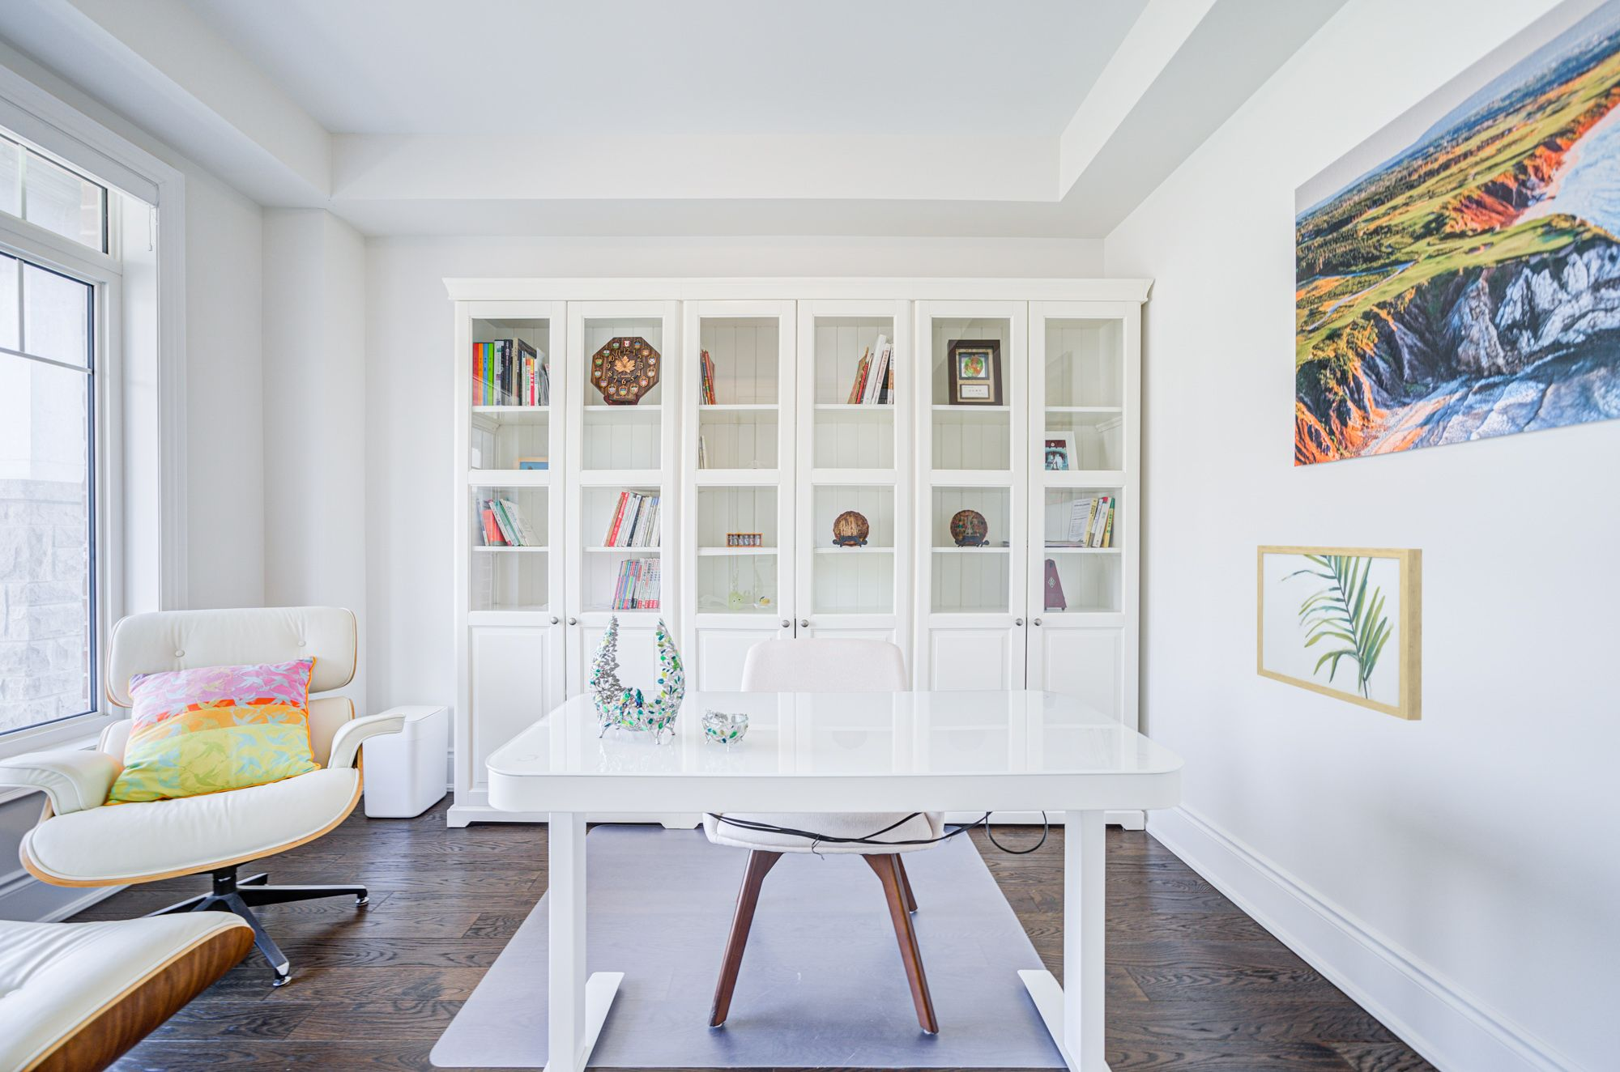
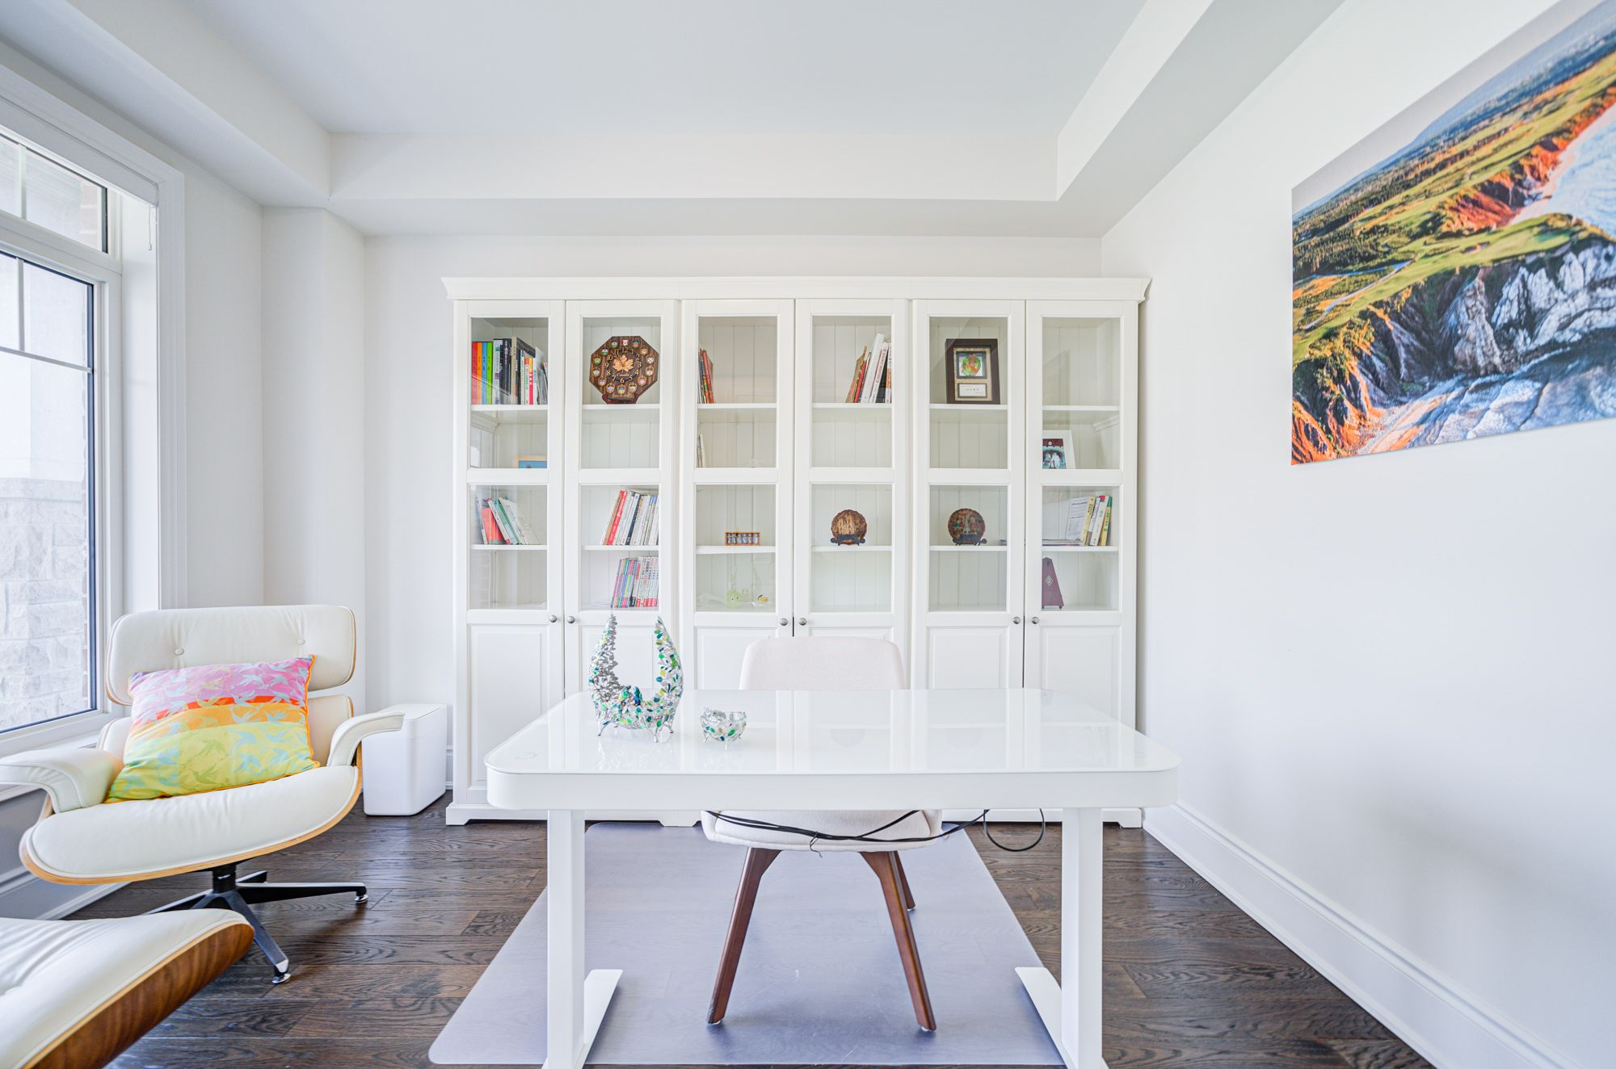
- wall art [1256,544,1423,721]
